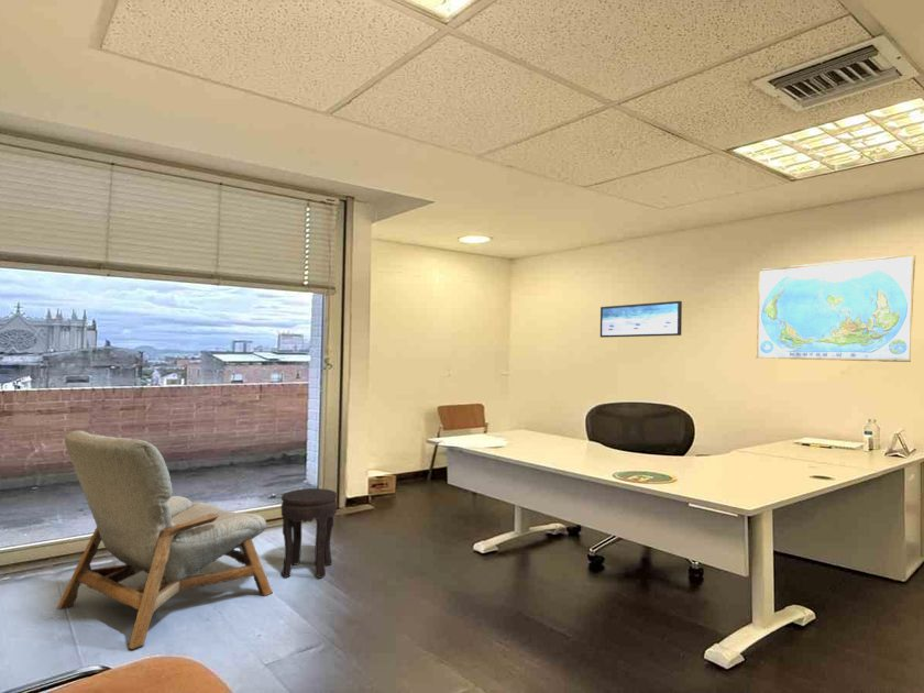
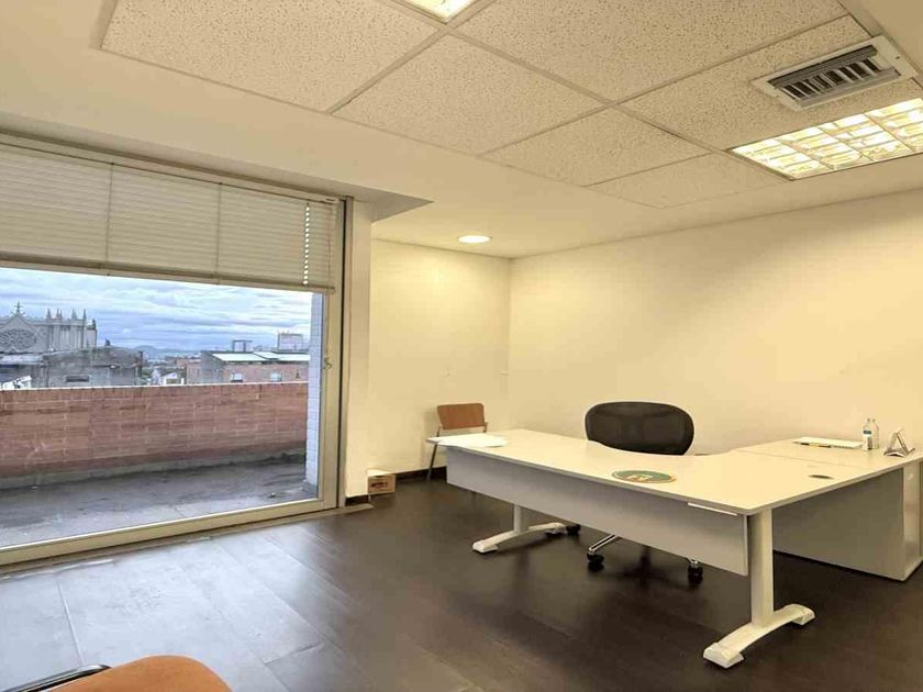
- side table [280,487,339,579]
- wall art [600,300,683,339]
- world map [756,253,917,363]
- armchair [56,430,274,650]
